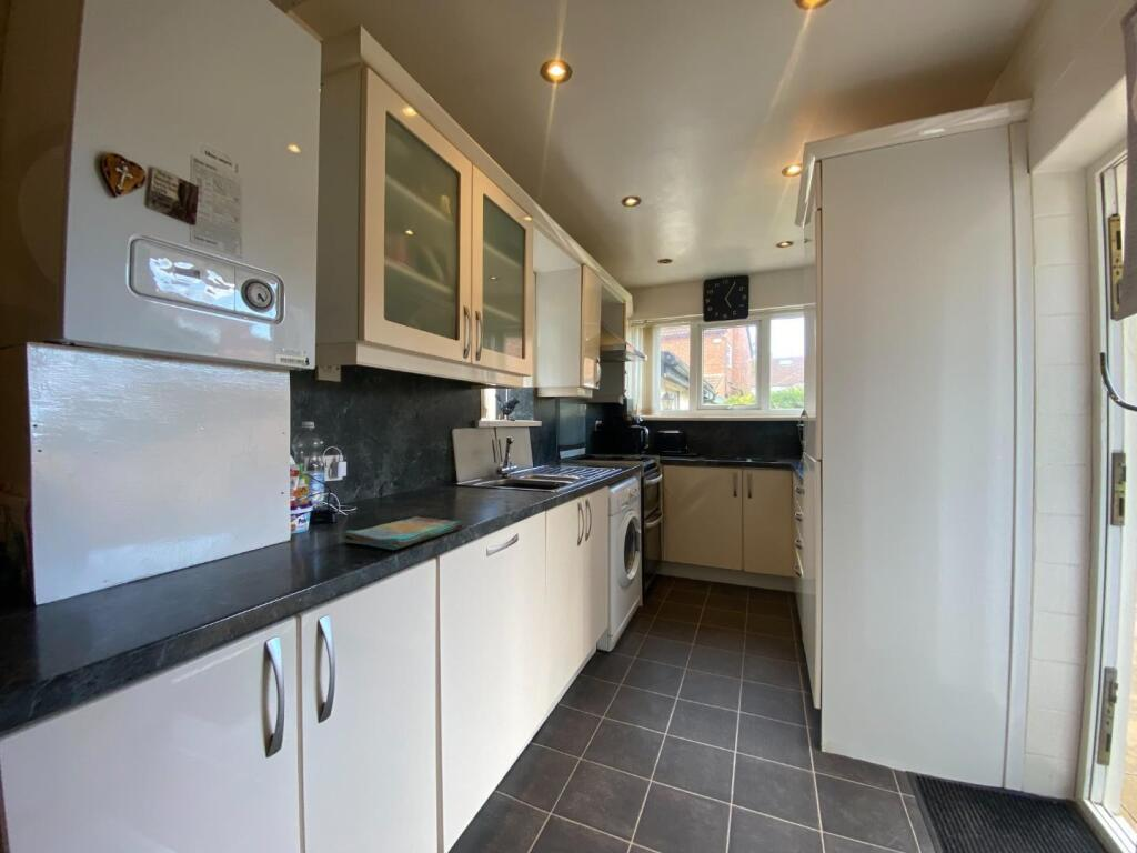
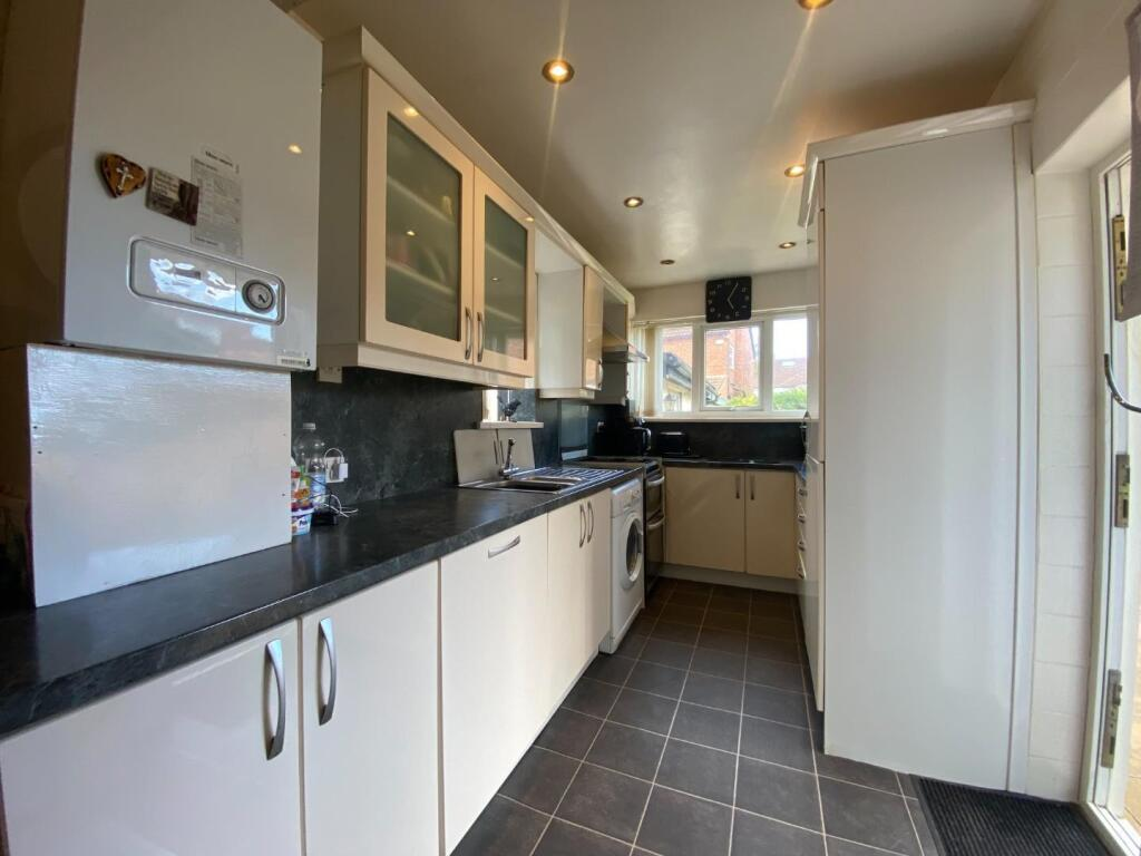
- dish towel [340,515,464,551]
